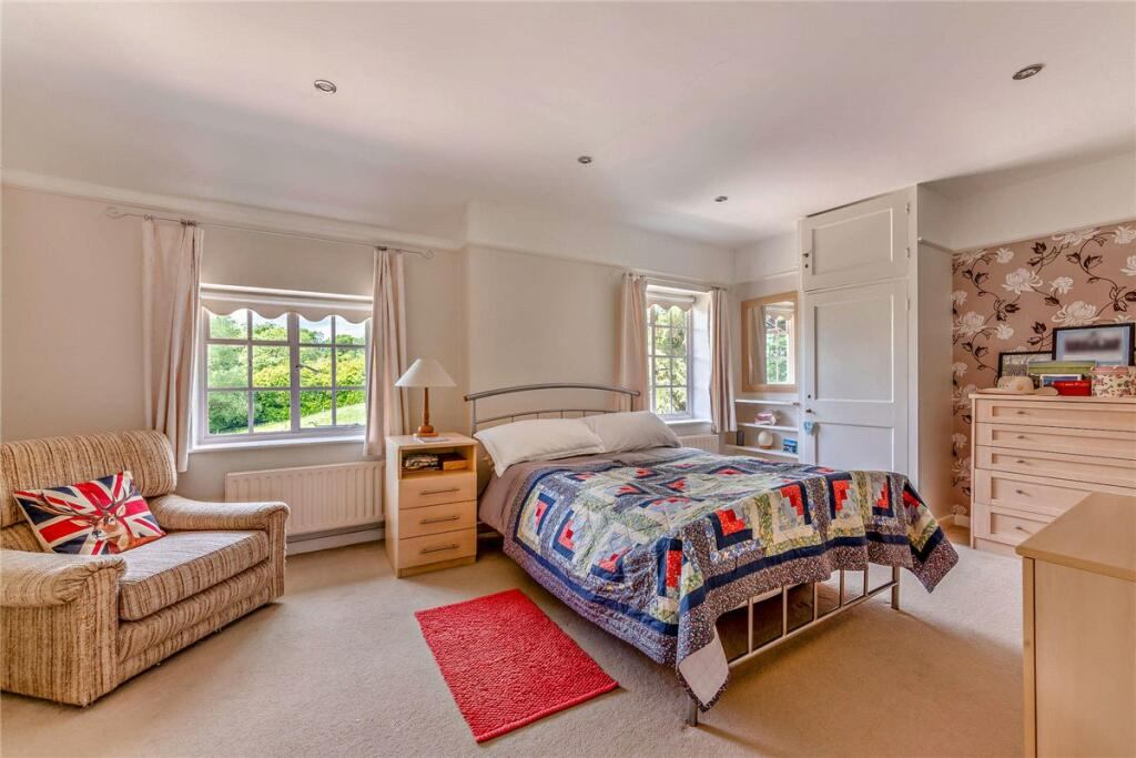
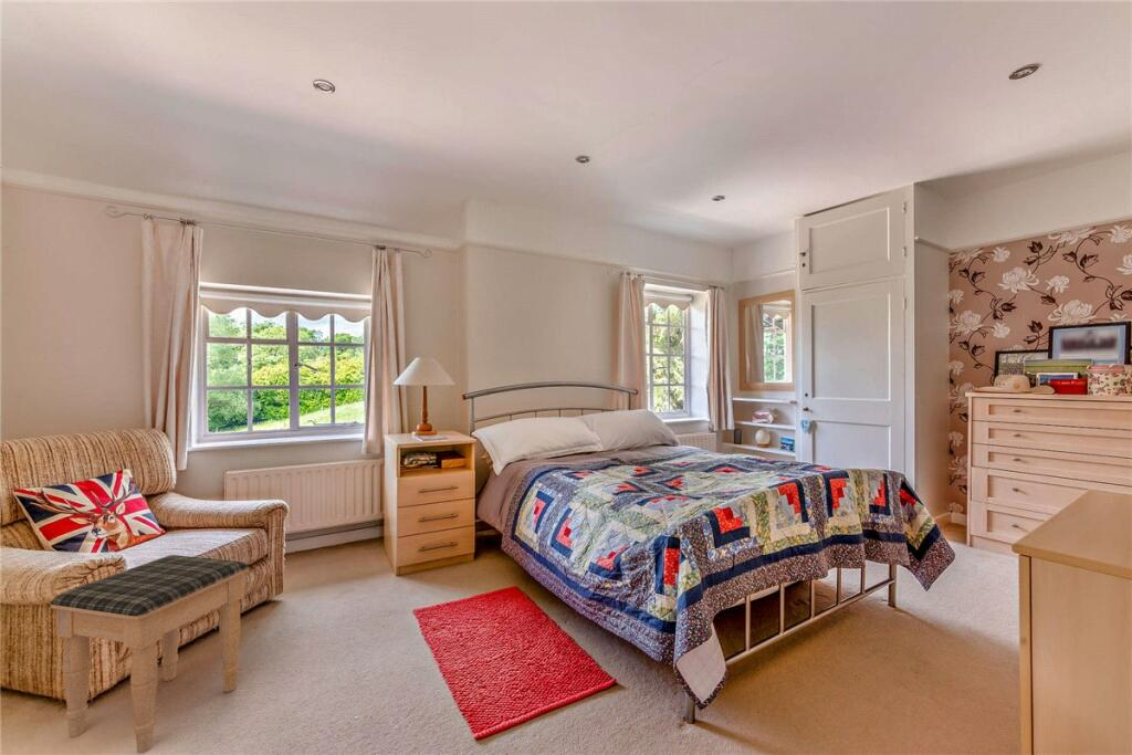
+ footstool [50,554,250,754]
